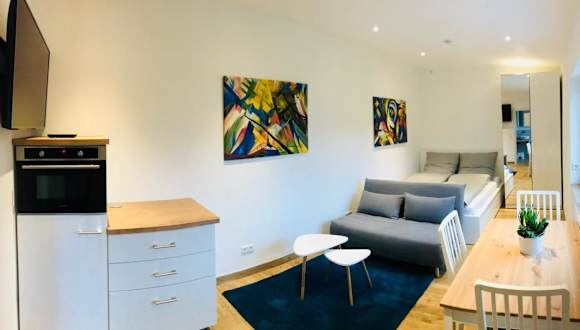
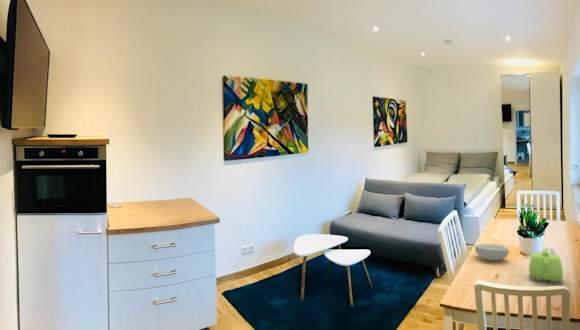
+ cereal bowl [474,243,510,262]
+ teapot [528,248,564,284]
